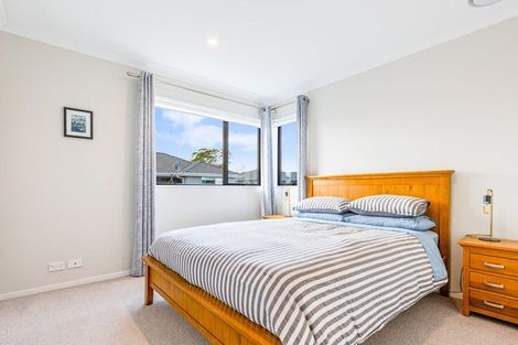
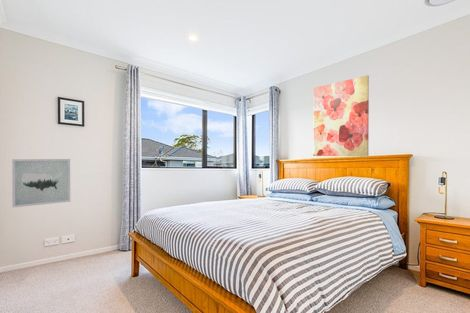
+ wall art [11,158,71,208]
+ wall art [312,74,370,157]
